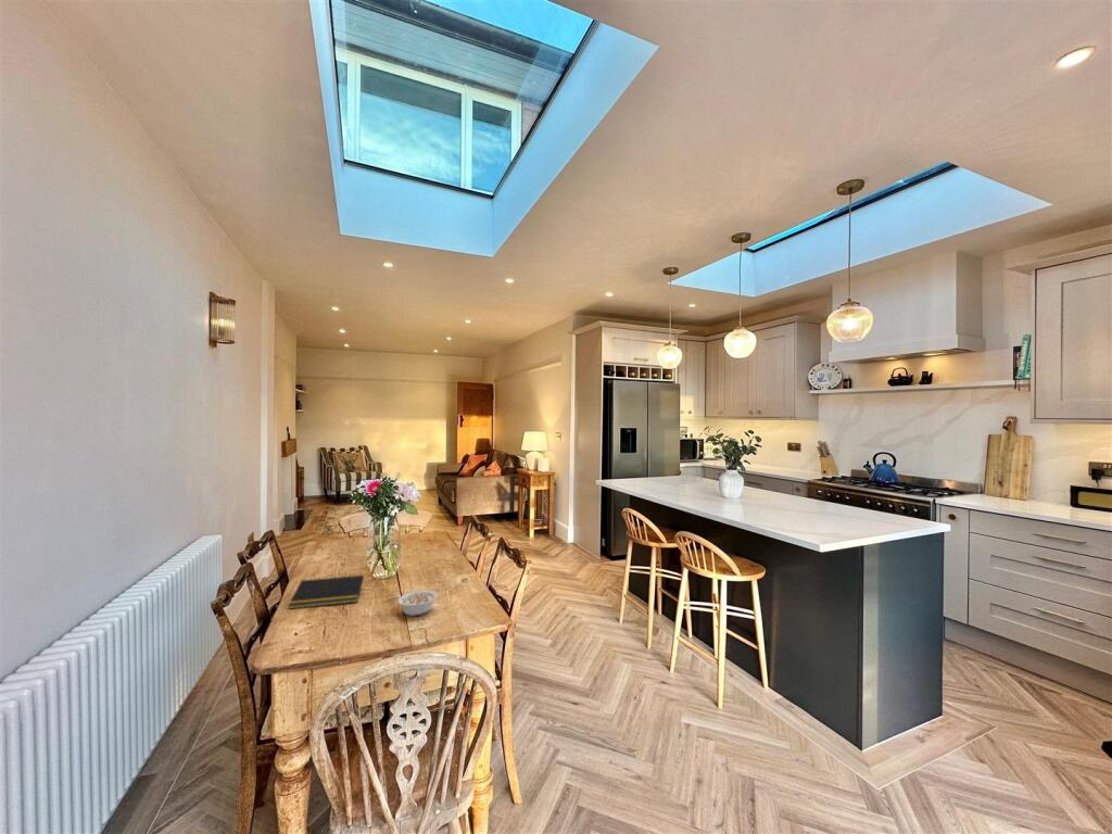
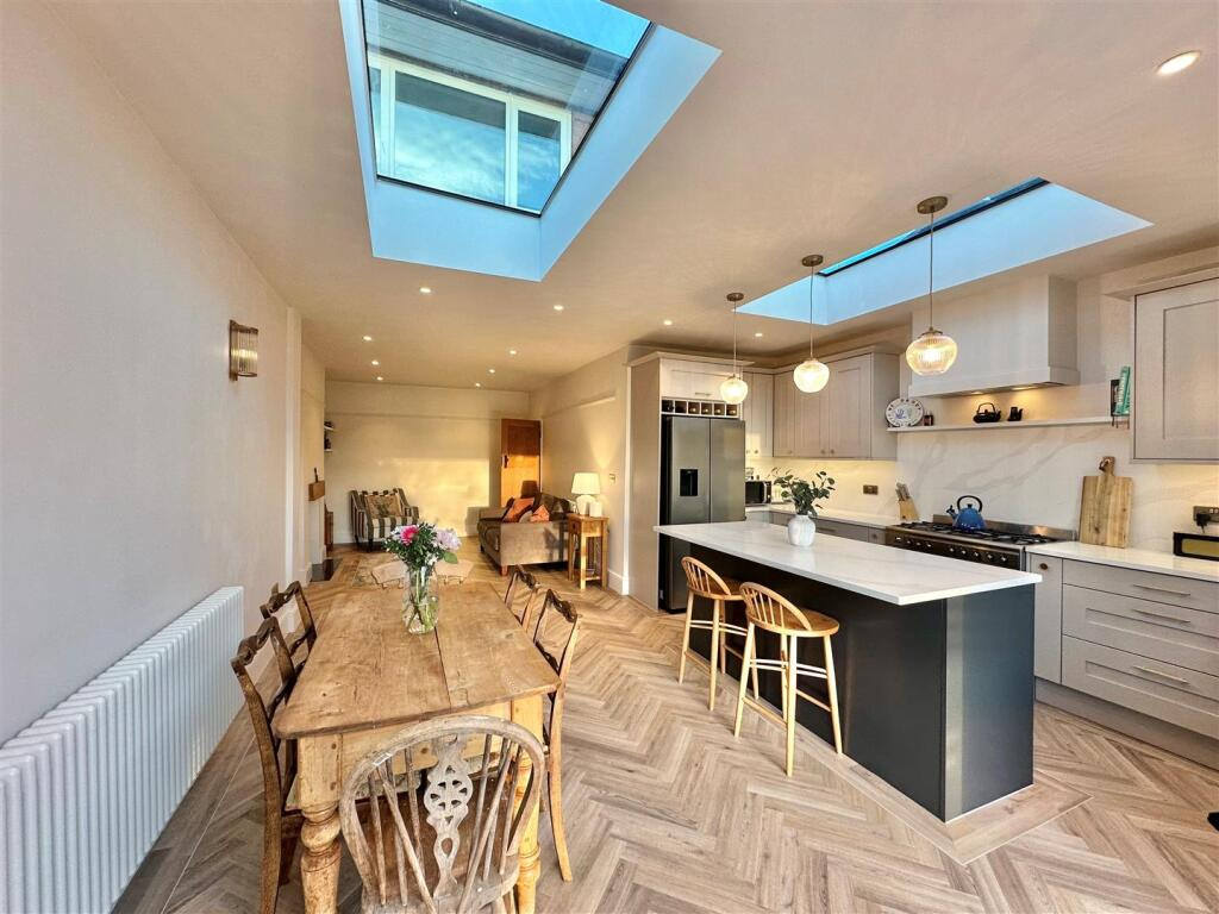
- notepad [288,574,365,610]
- legume [390,590,439,617]
